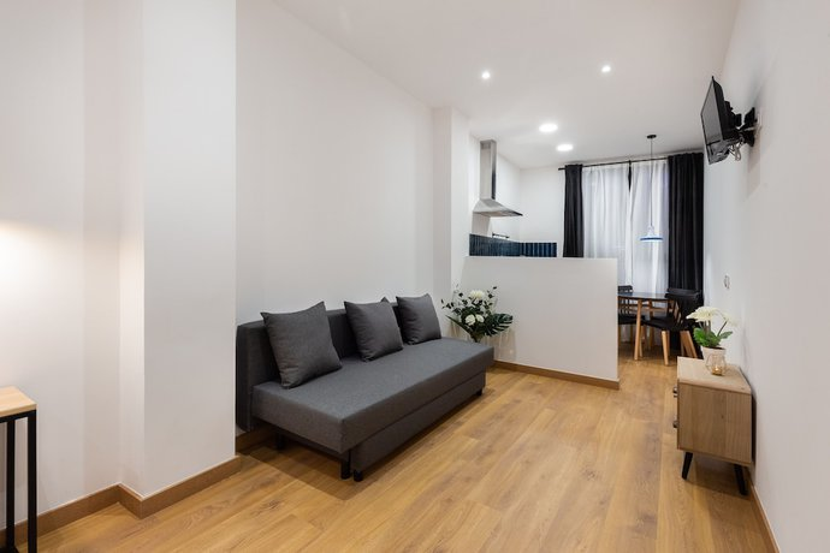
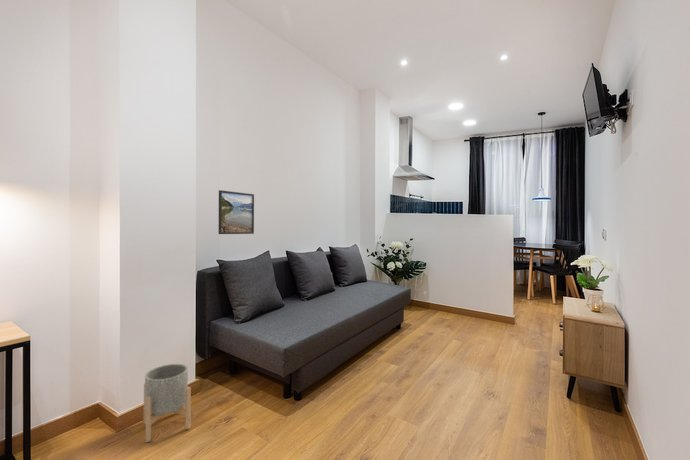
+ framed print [217,189,255,235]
+ planter [143,363,192,443]
